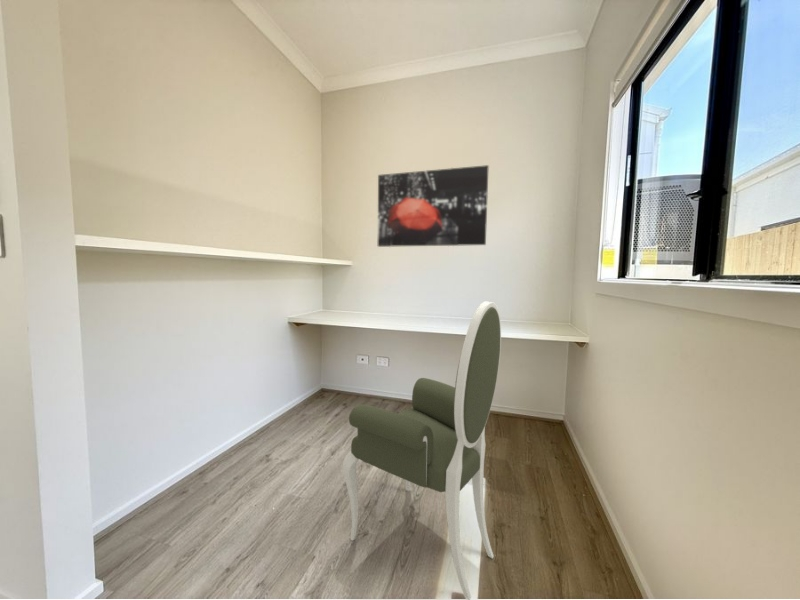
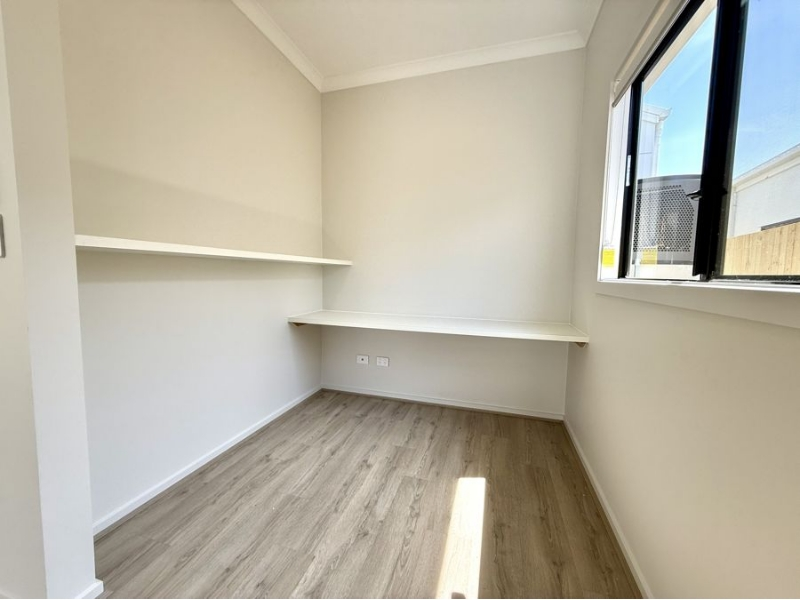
- wall art [377,164,490,248]
- armchair [342,300,502,600]
